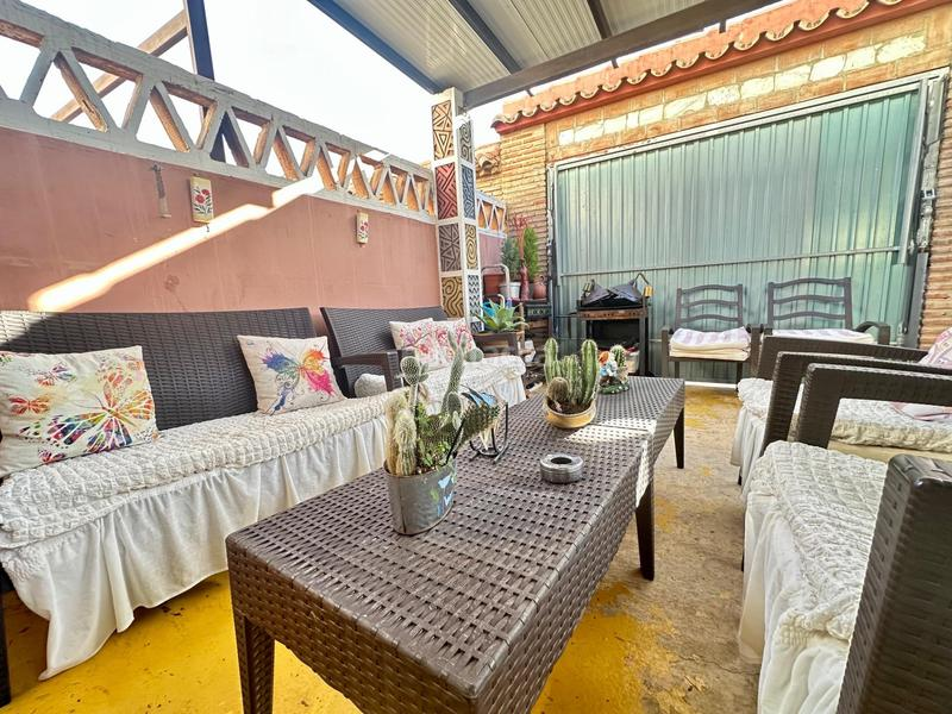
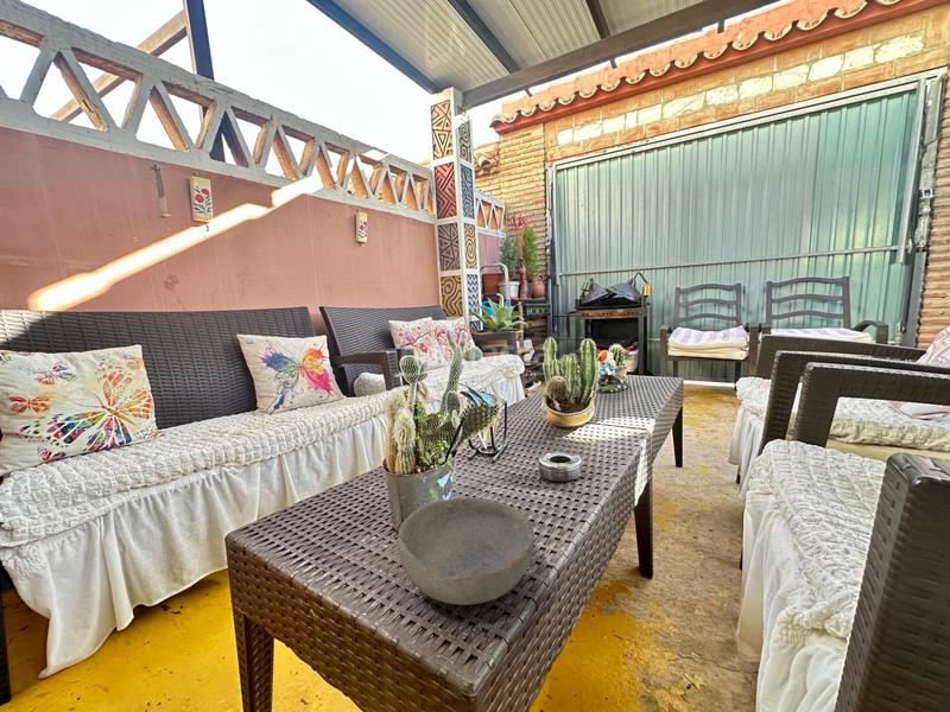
+ bowl [395,496,536,606]
